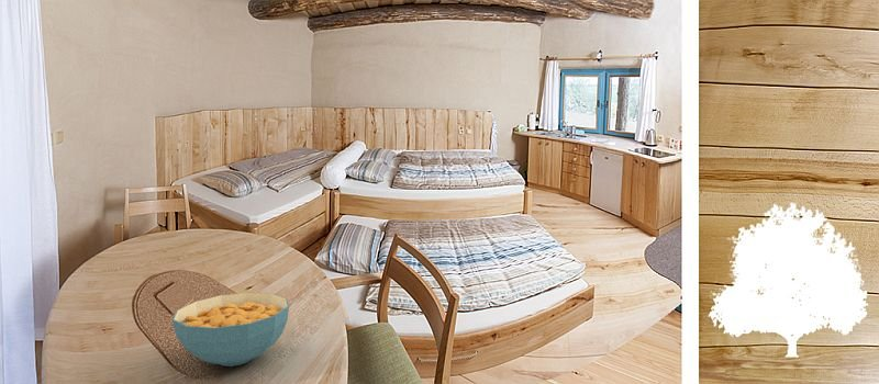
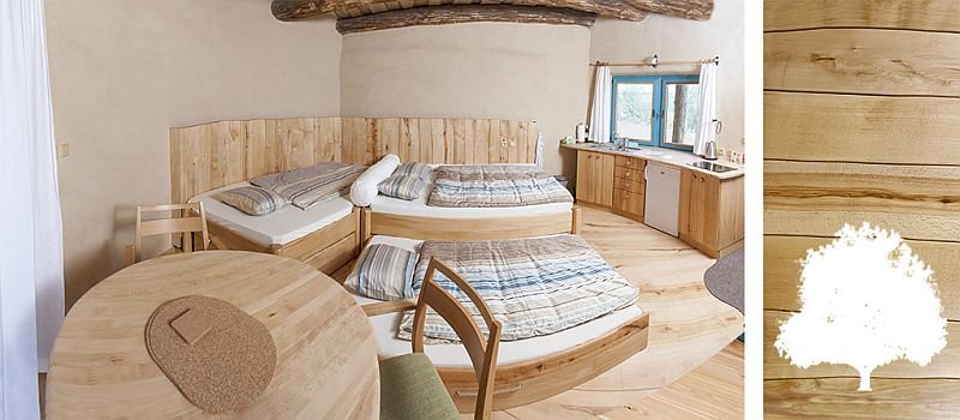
- cereal bowl [171,292,290,368]
